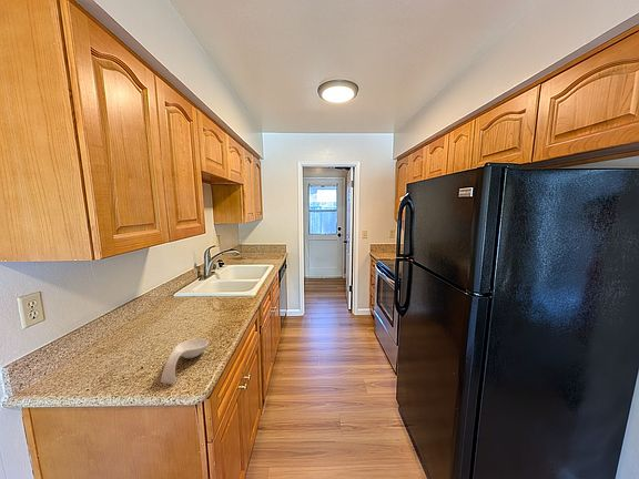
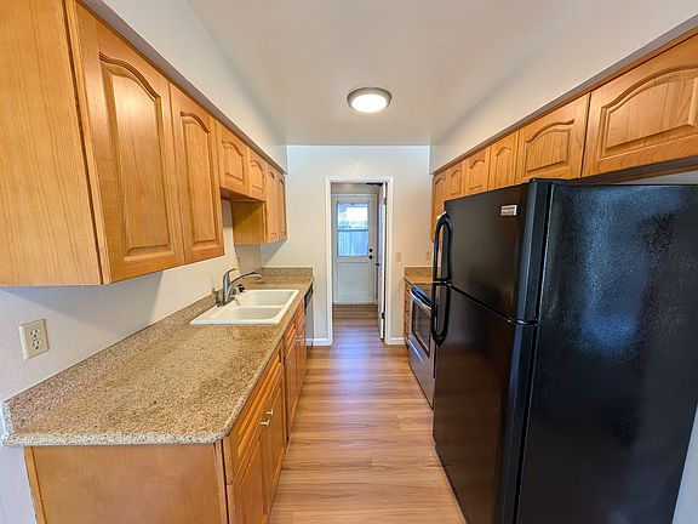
- spoon rest [160,338,210,384]
